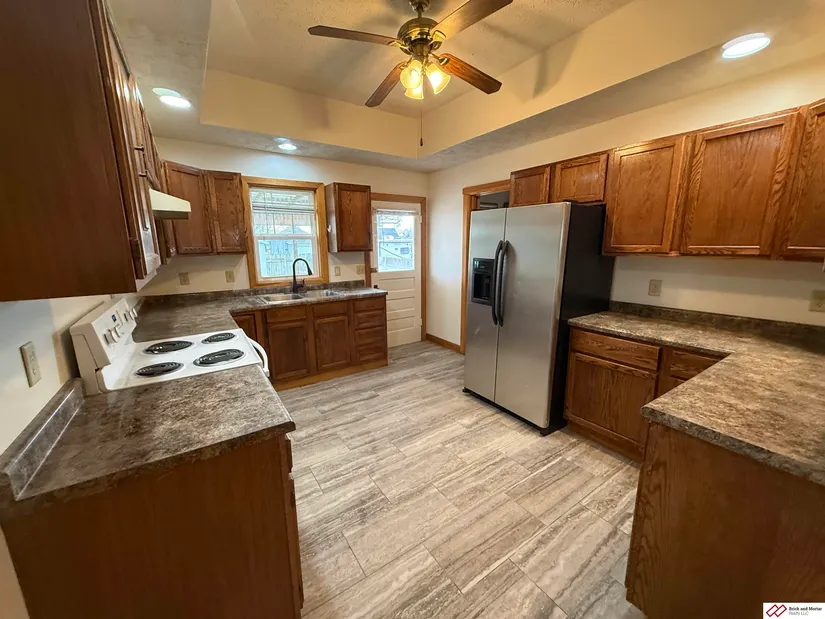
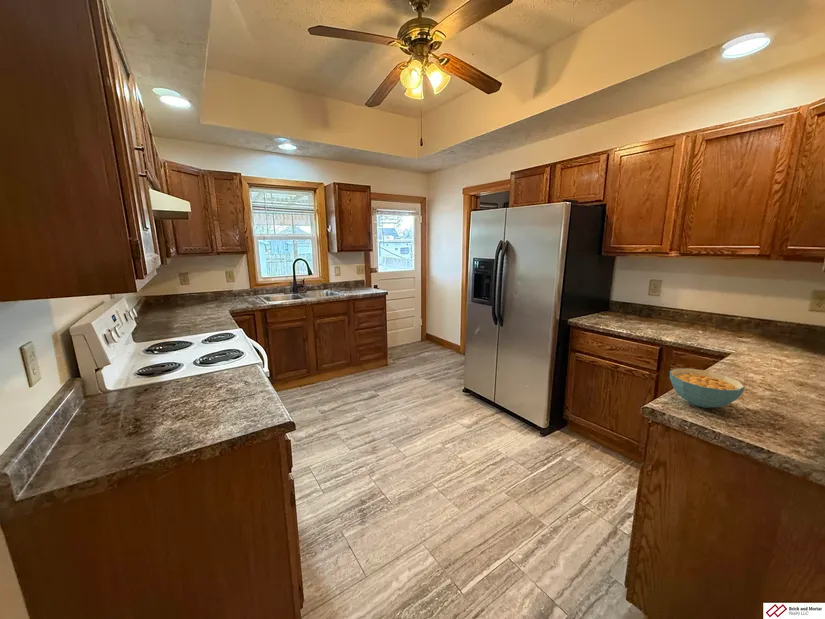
+ cereal bowl [669,367,746,409]
